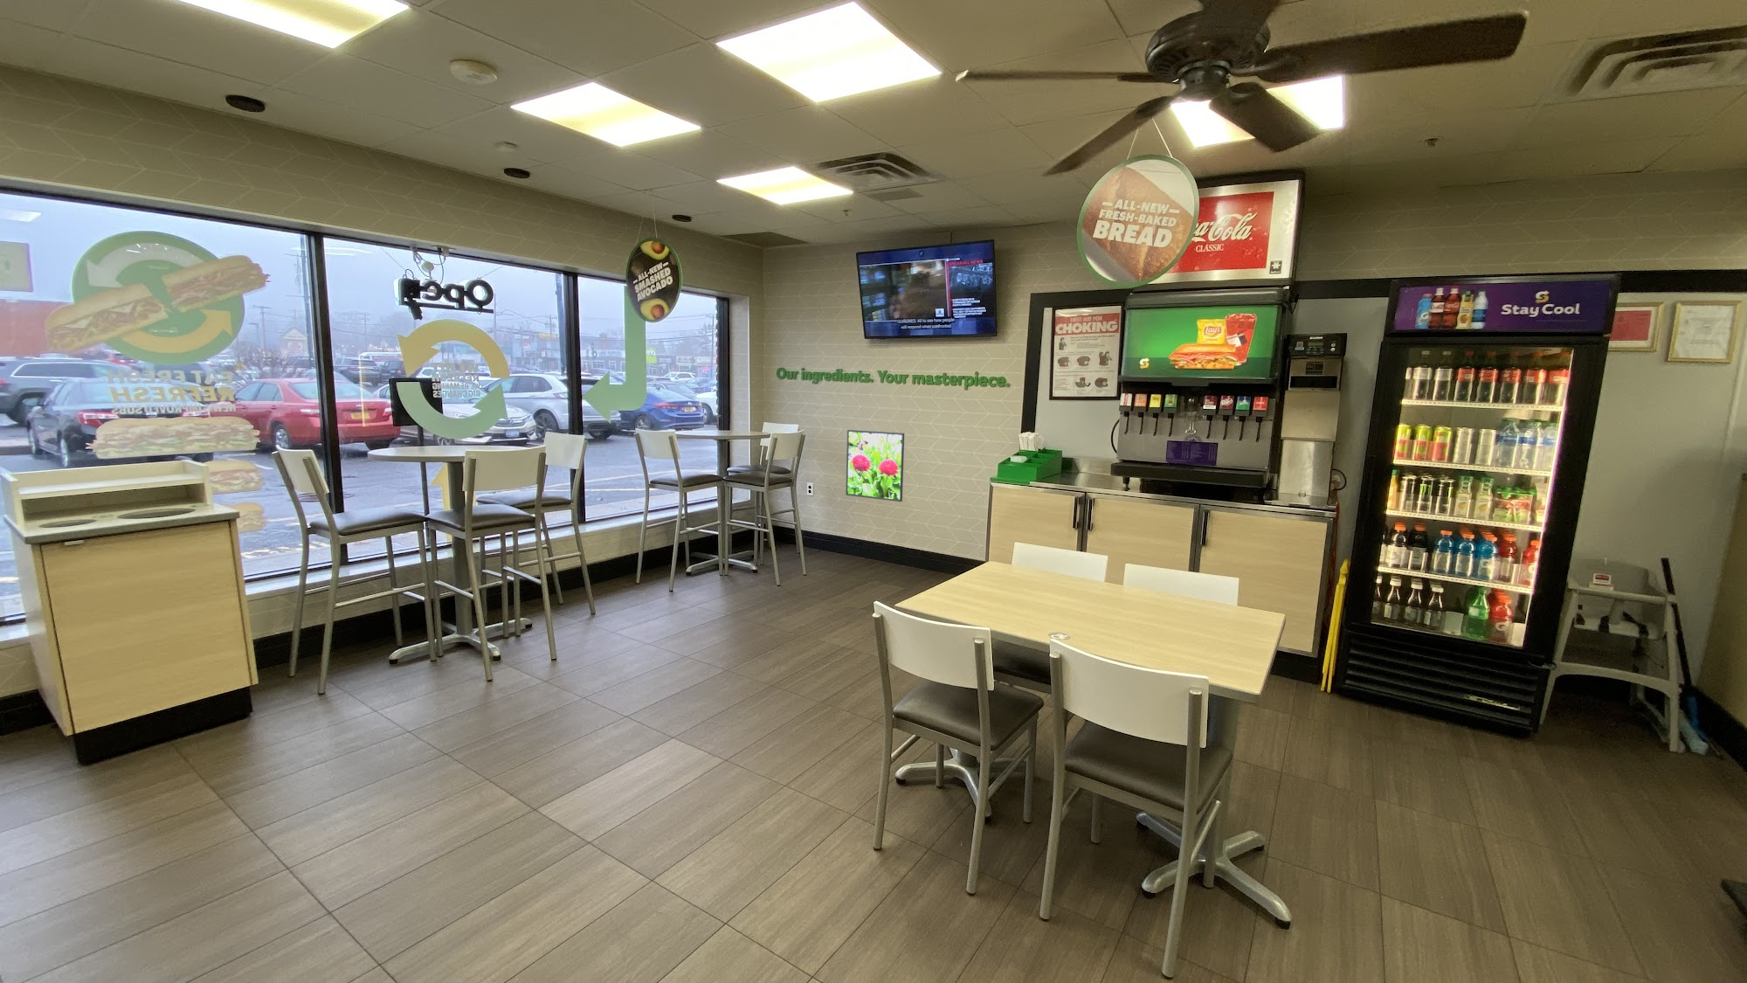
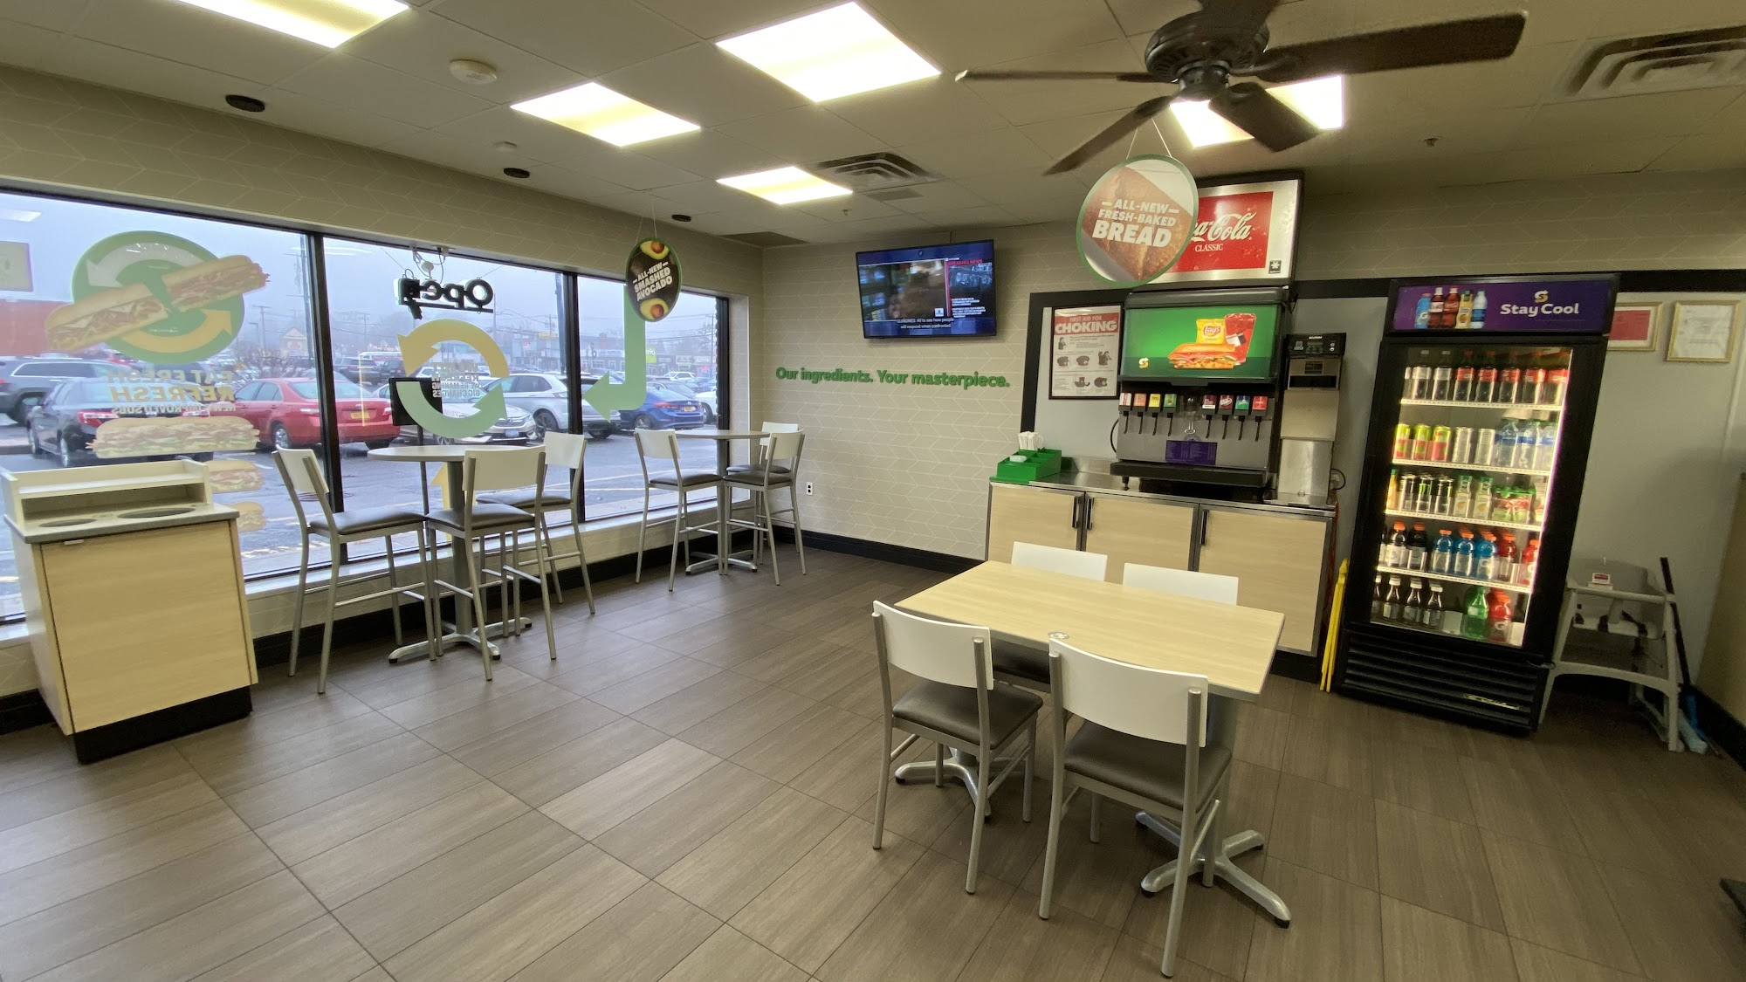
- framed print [845,428,905,503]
